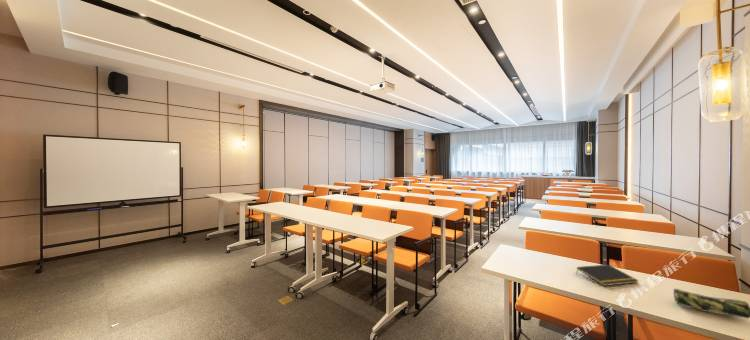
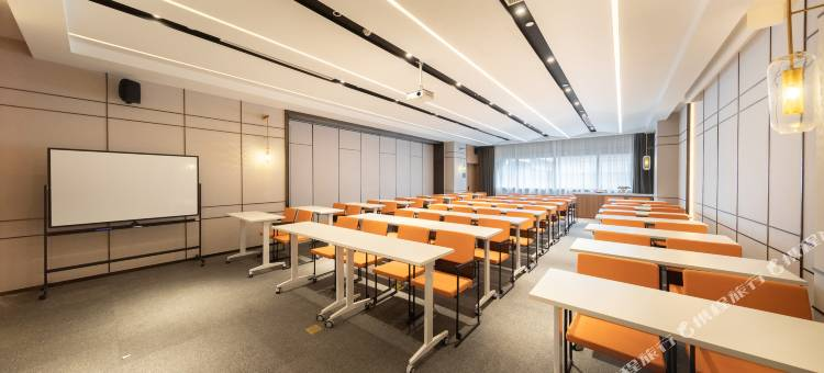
- pencil case [672,288,750,319]
- notepad [575,264,640,287]
